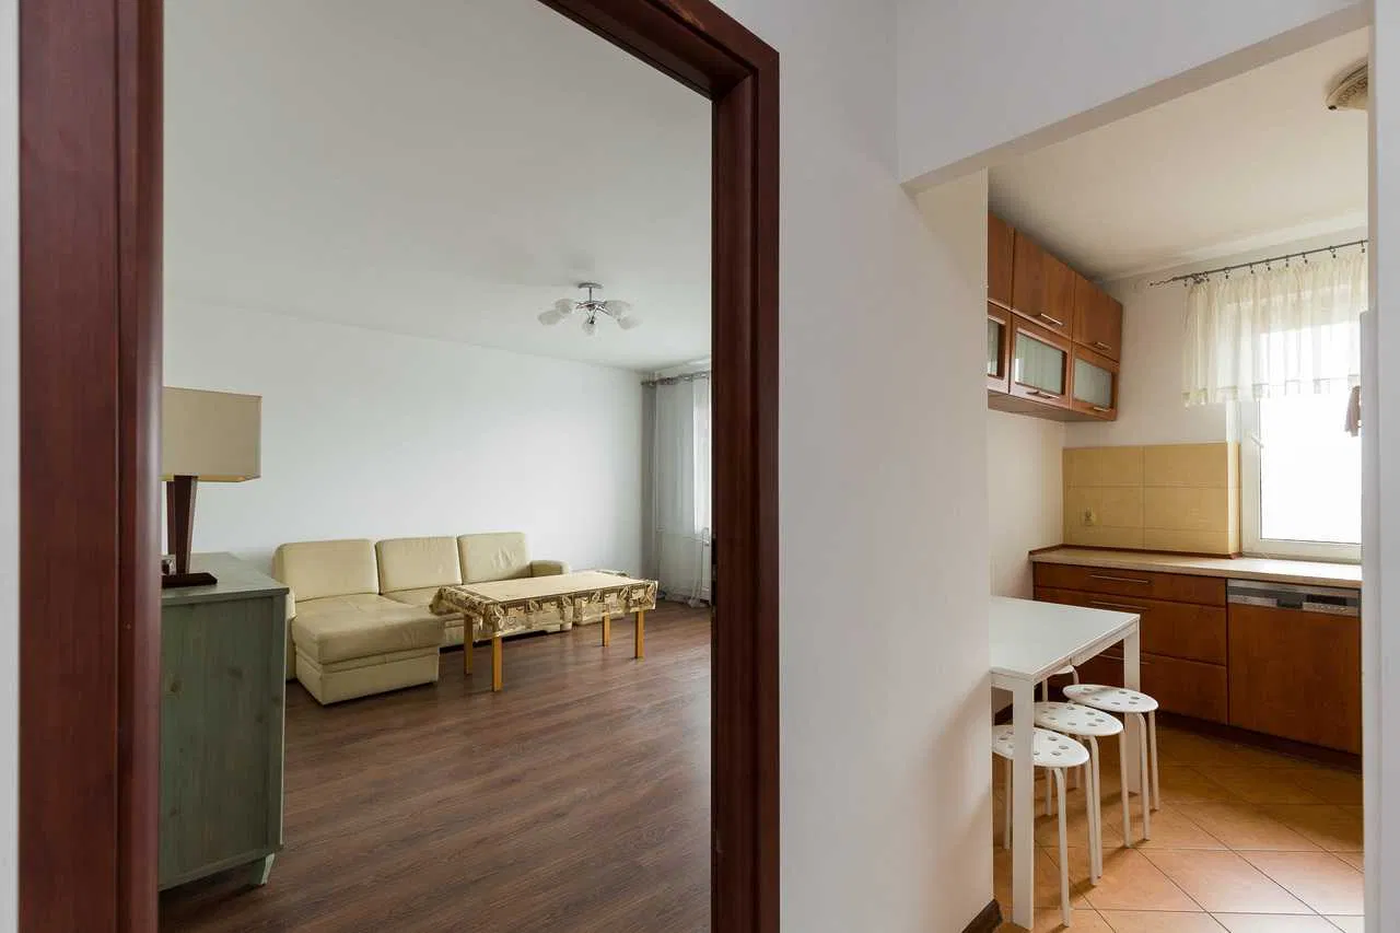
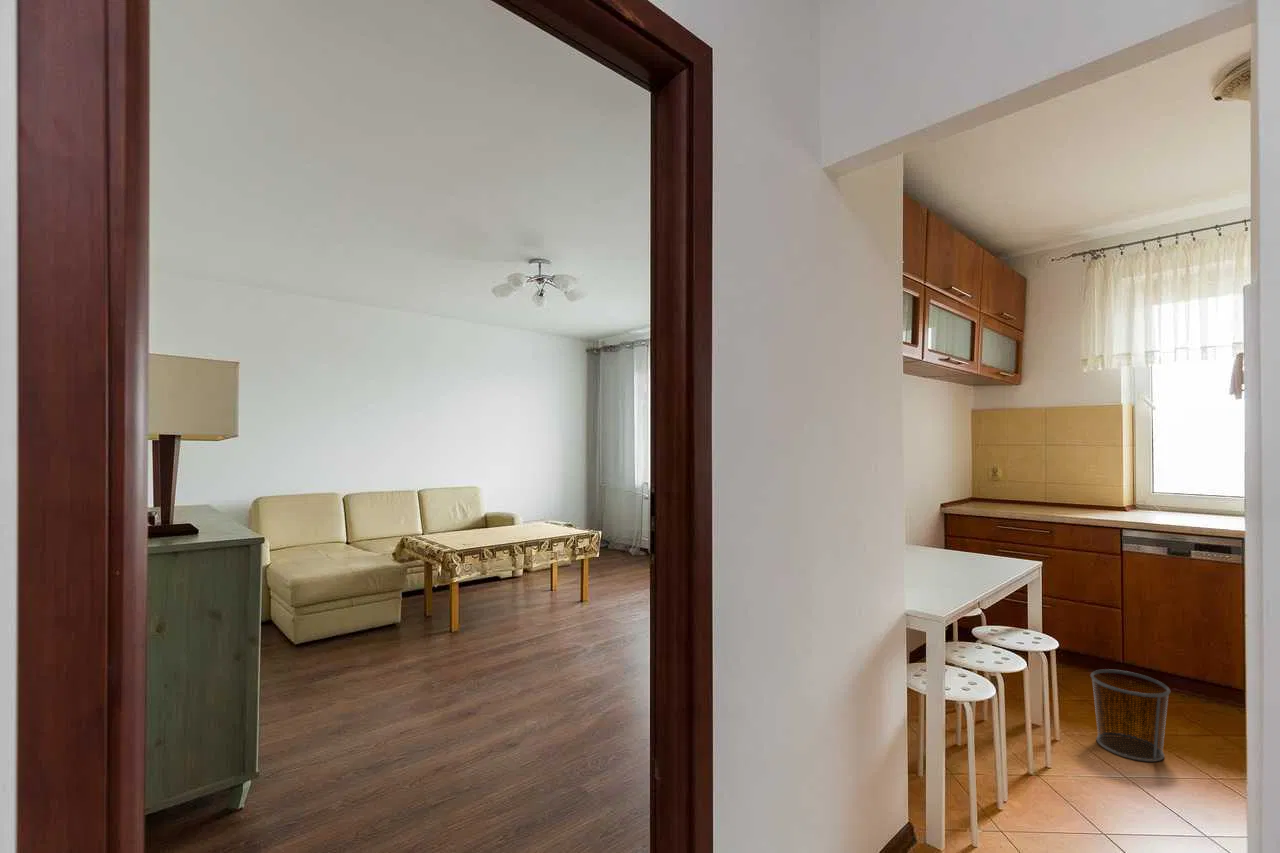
+ waste bin [1089,668,1171,763]
